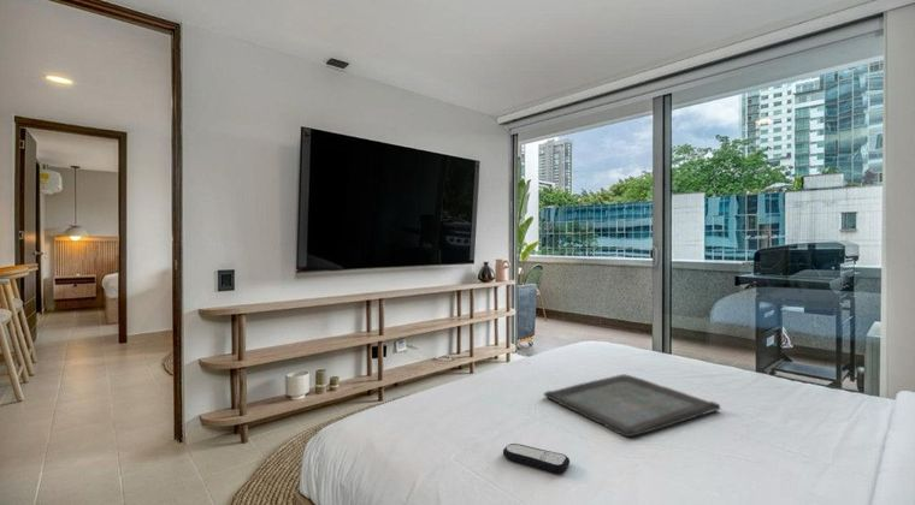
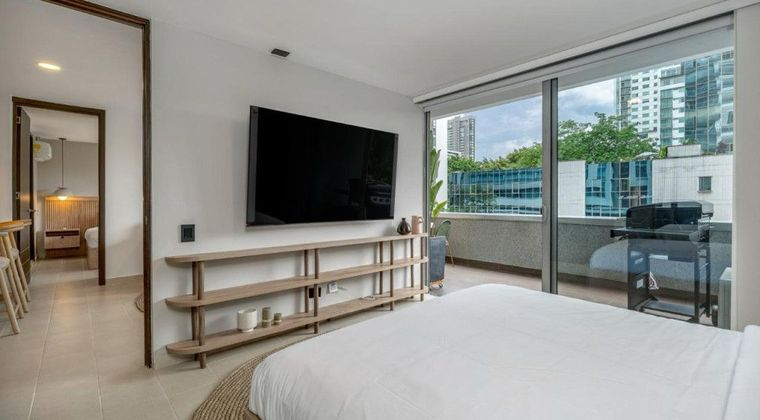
- serving tray [543,373,721,438]
- remote control [502,442,571,475]
